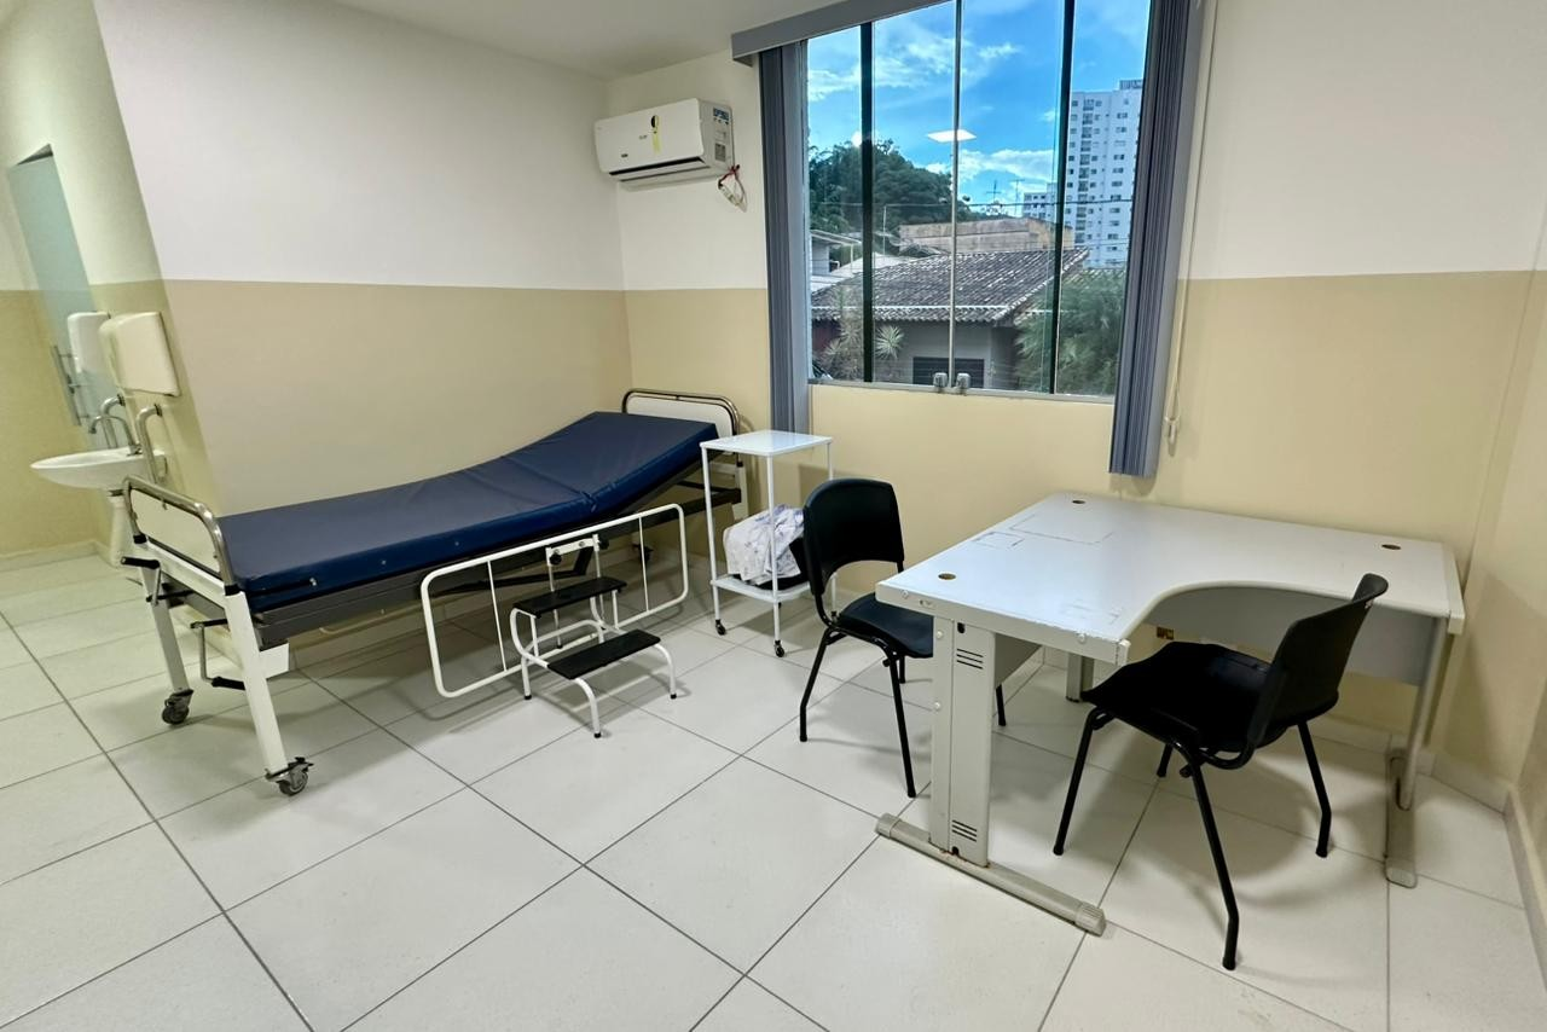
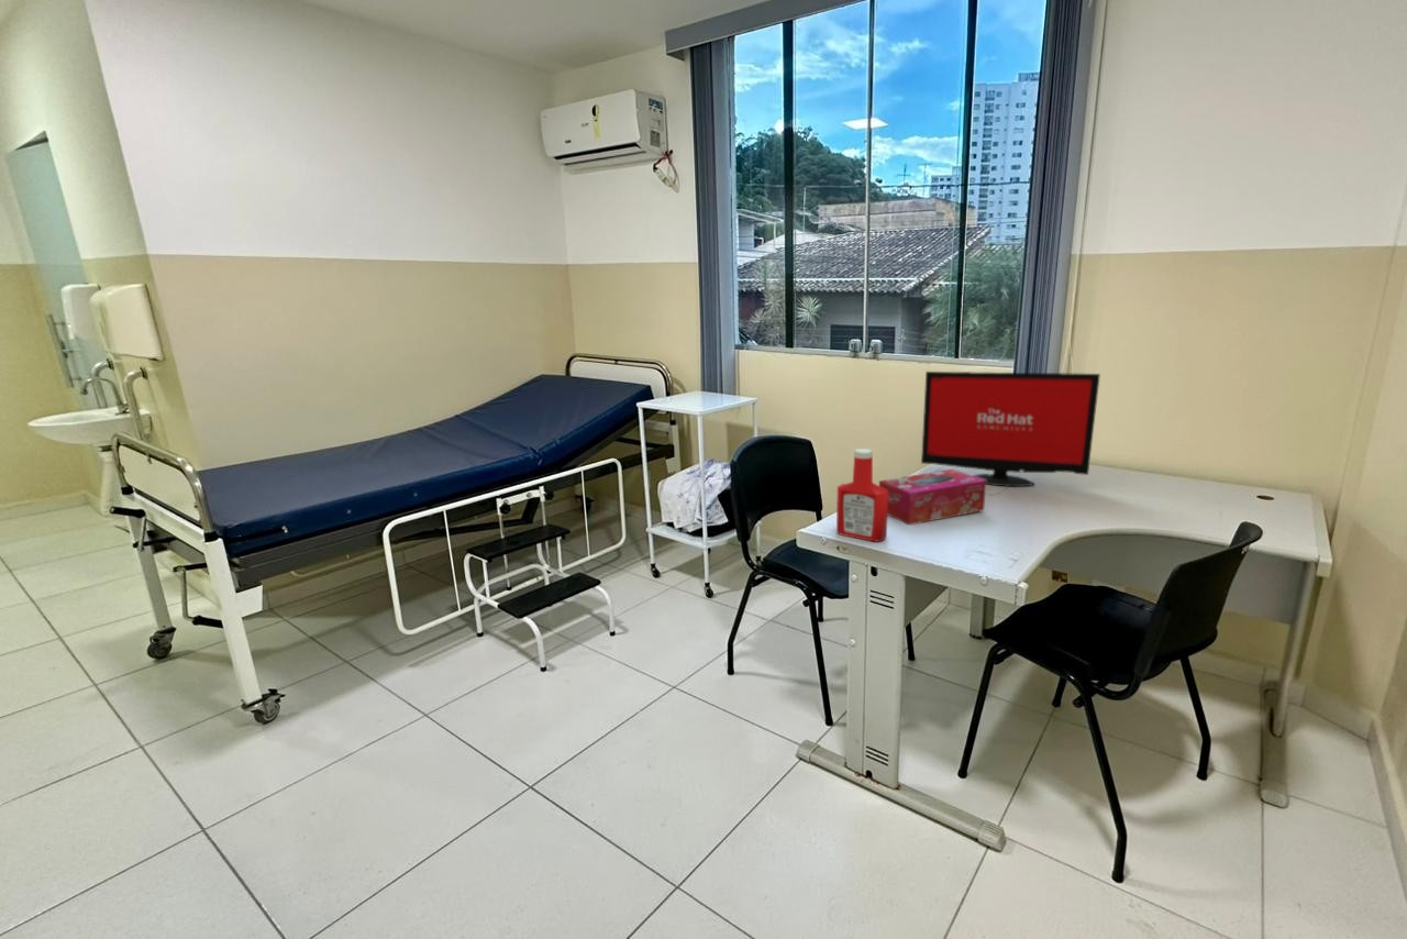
+ tissue box [878,468,987,526]
+ computer monitor [920,371,1101,487]
+ soap bottle [835,448,888,543]
